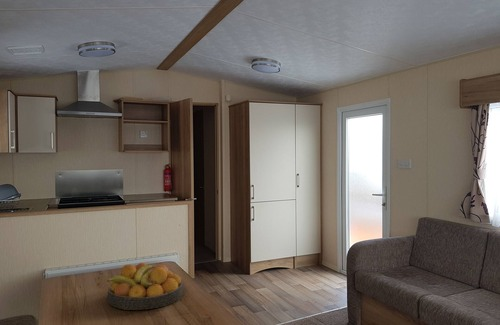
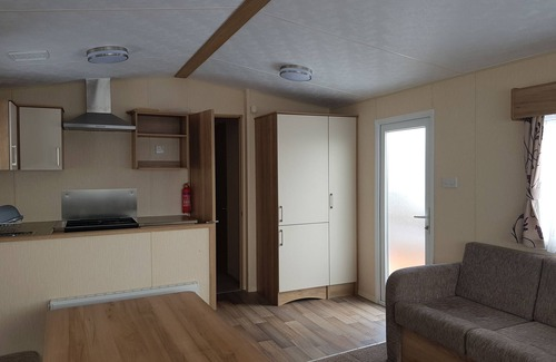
- fruit bowl [106,262,184,311]
